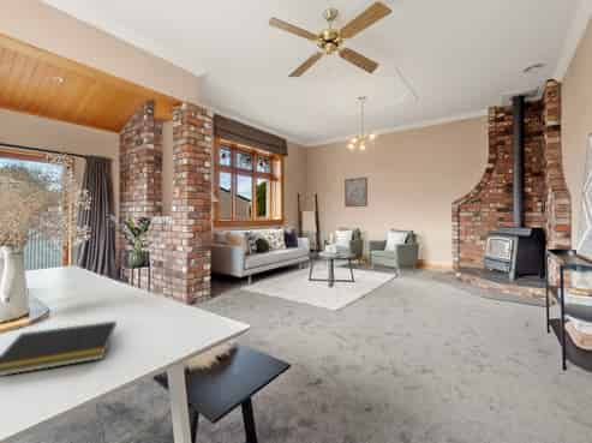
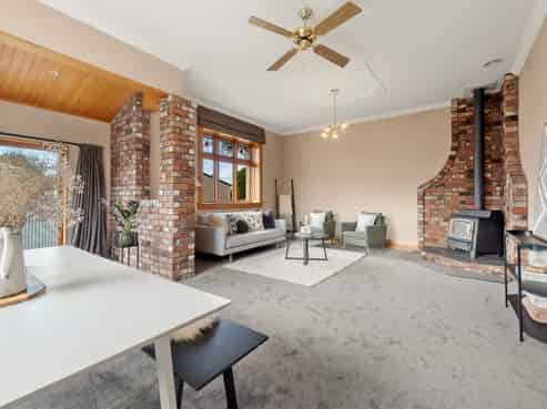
- wall art [343,176,369,208]
- notepad [0,319,118,377]
